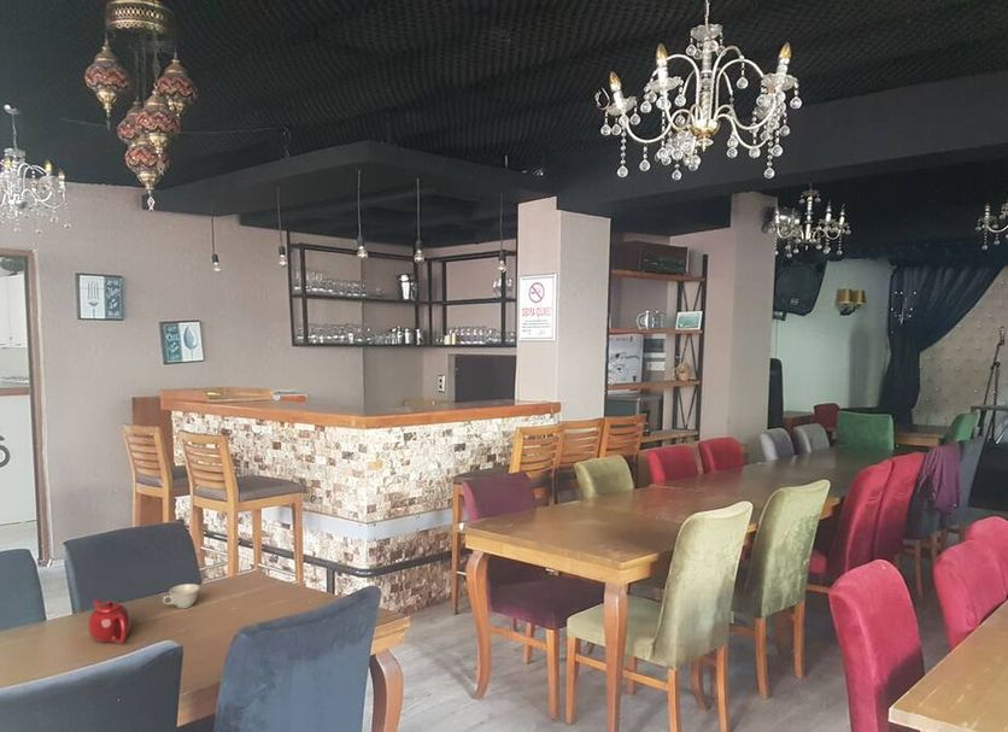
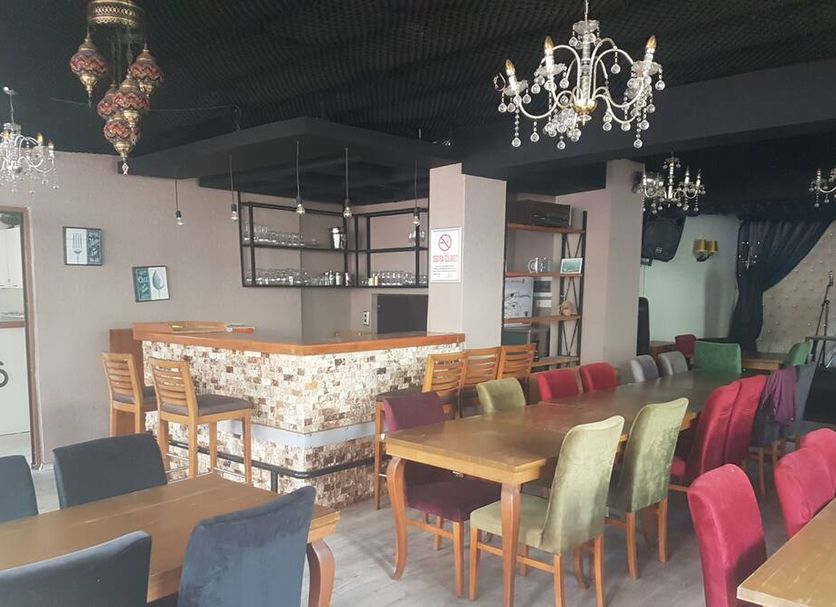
- teapot [87,598,131,644]
- teacup [162,582,201,609]
